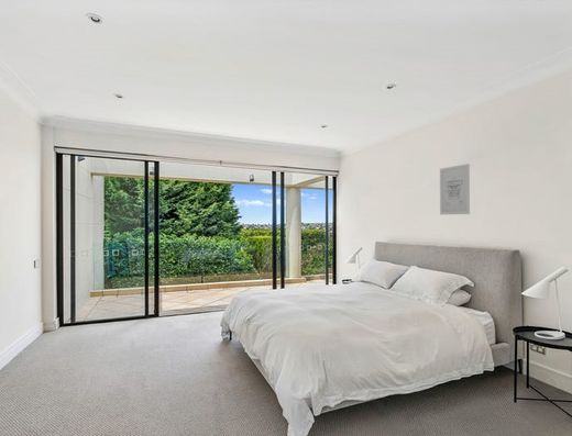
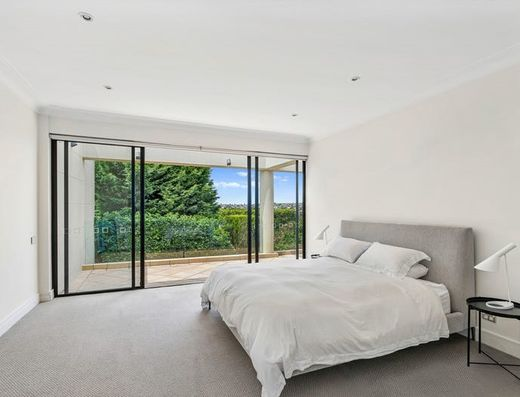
- wall art [439,163,471,215]
